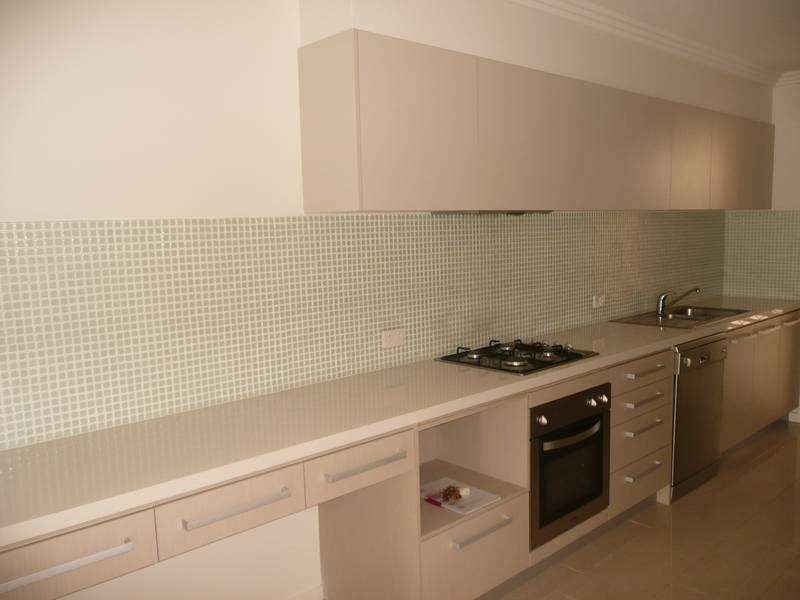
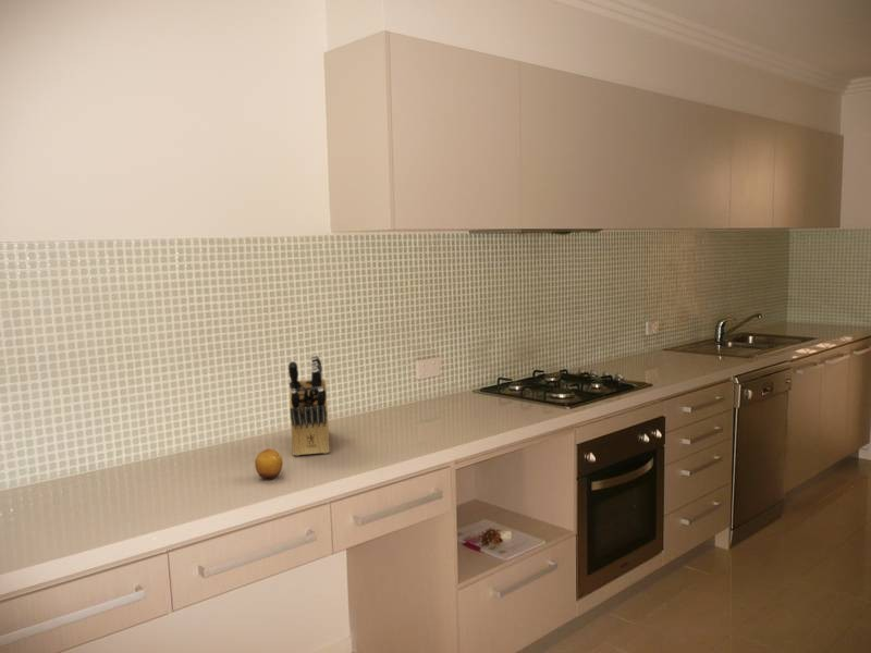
+ fruit [254,447,284,481]
+ knife block [287,354,331,457]
